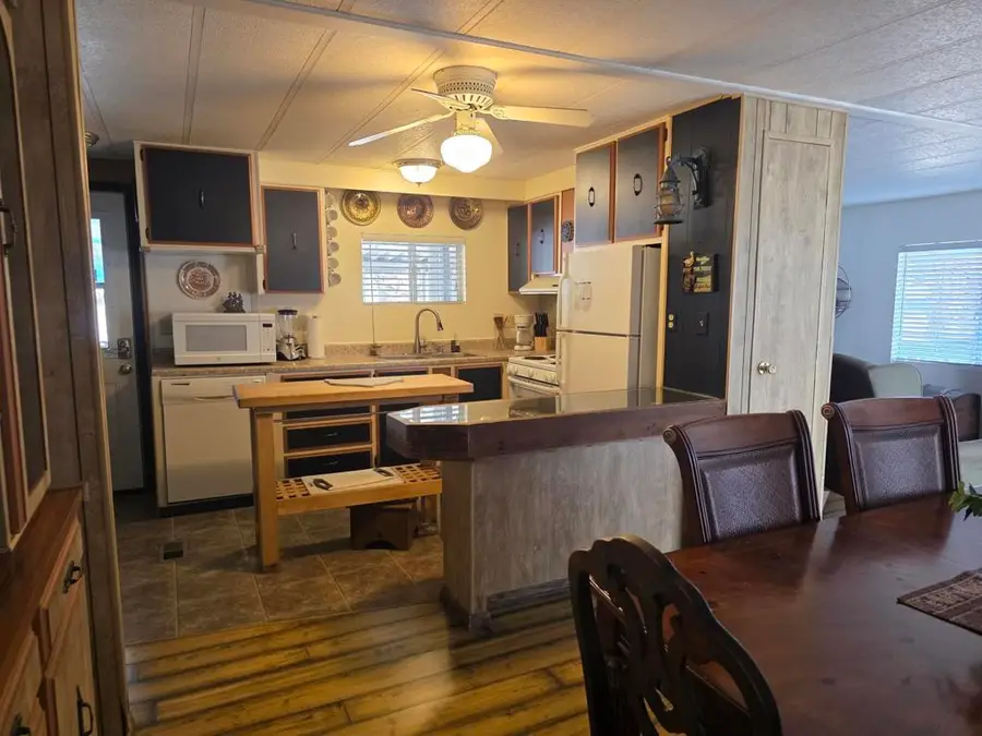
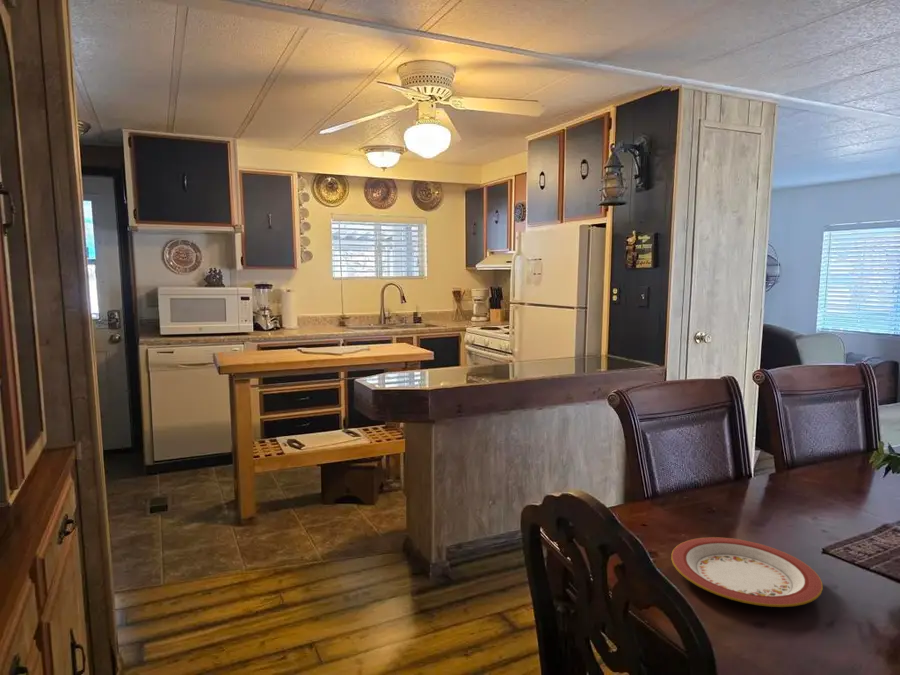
+ plate [670,536,824,608]
